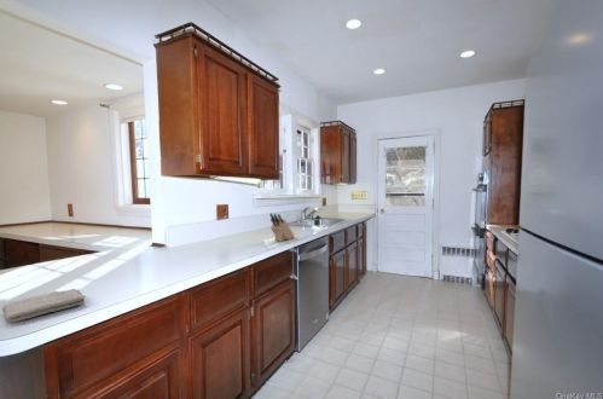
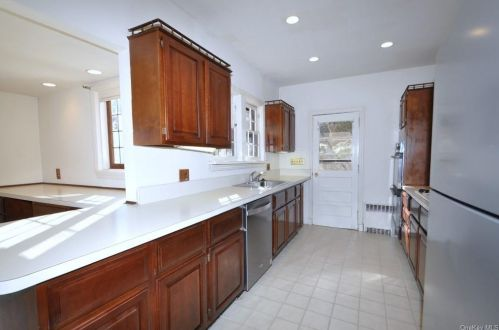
- knife block [269,212,296,243]
- washcloth [1,288,86,324]
